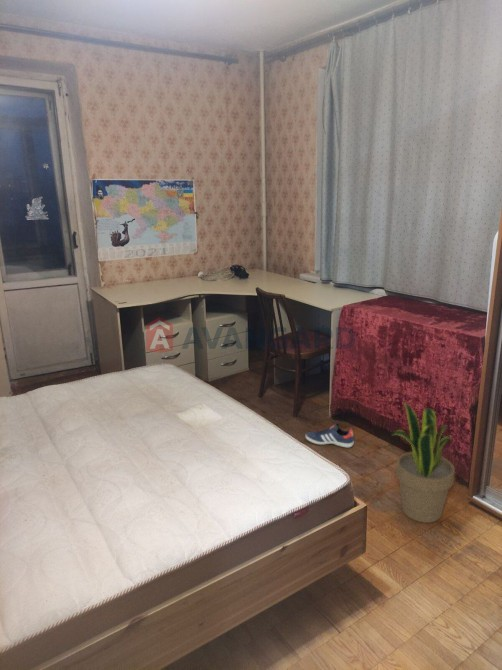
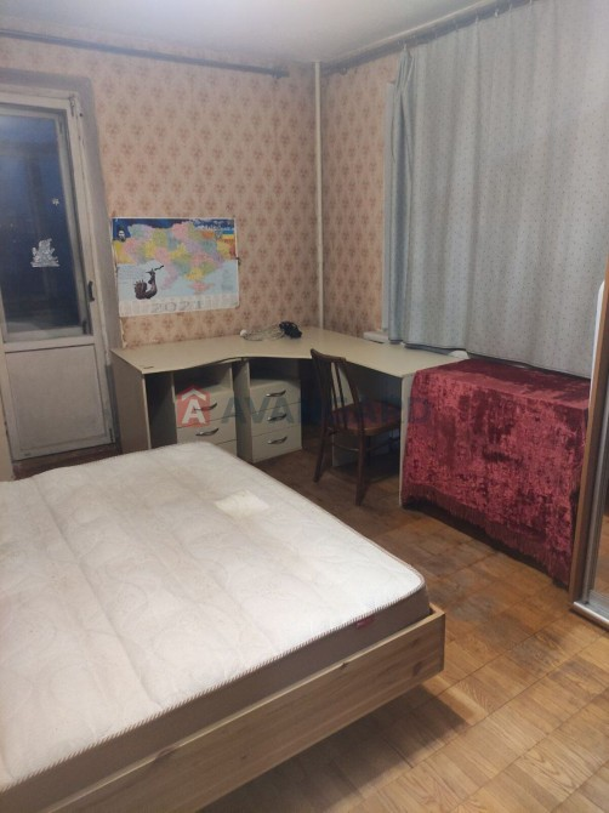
- potted plant [391,401,456,524]
- sneaker [305,422,355,448]
